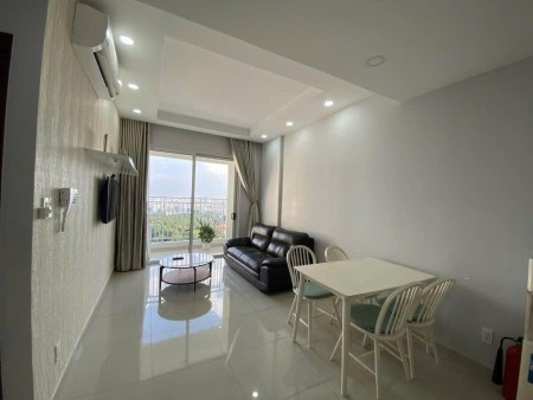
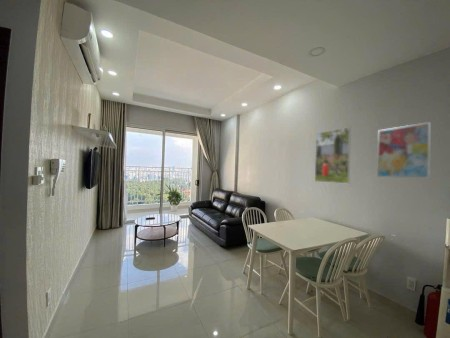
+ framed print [314,126,352,184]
+ wall art [376,121,432,180]
